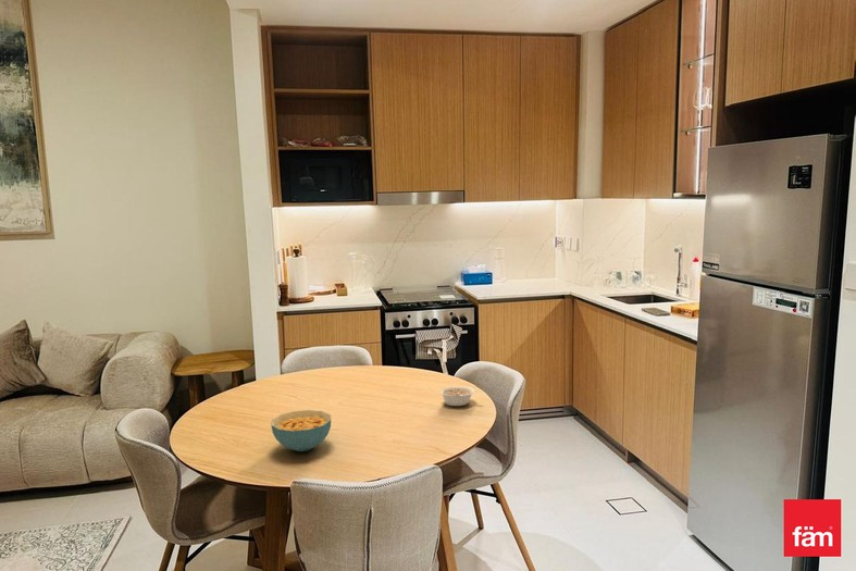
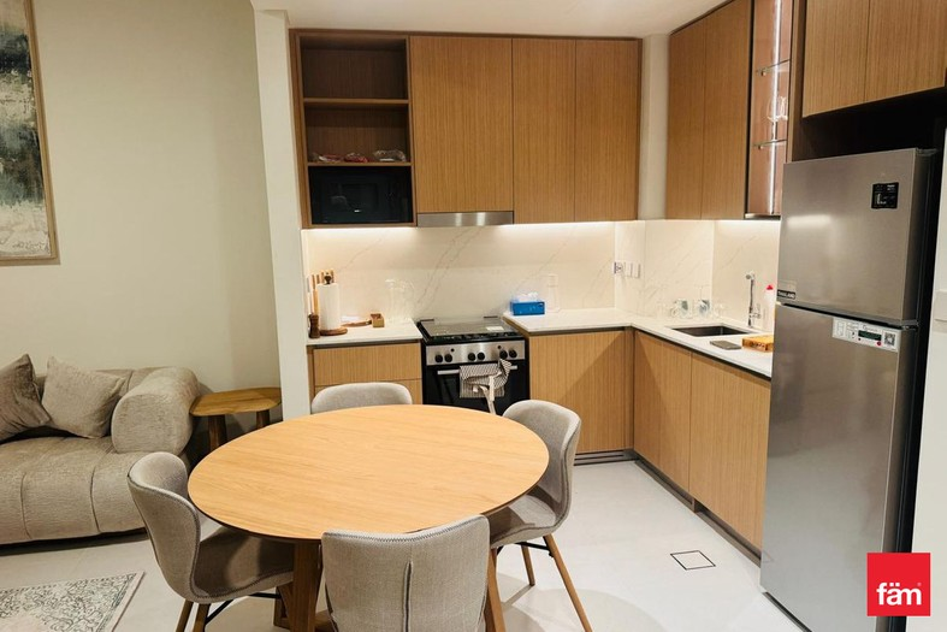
- legume [438,385,481,407]
- cereal bowl [270,409,332,452]
